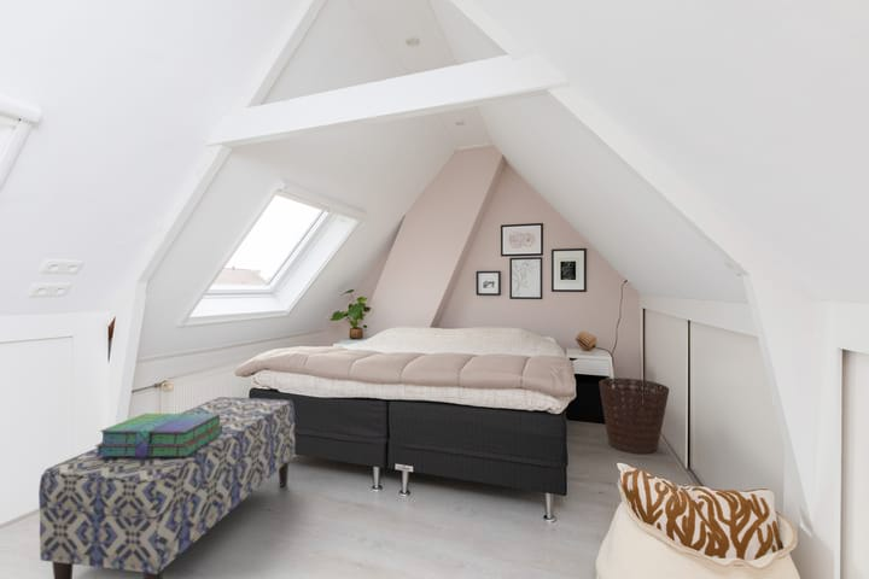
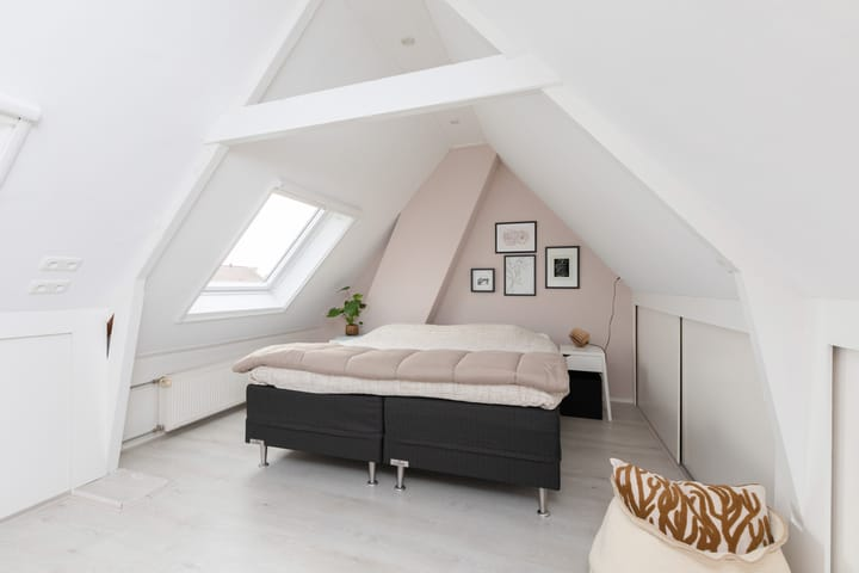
- bench [37,396,296,579]
- stack of books [94,413,222,457]
- basket [597,376,670,455]
